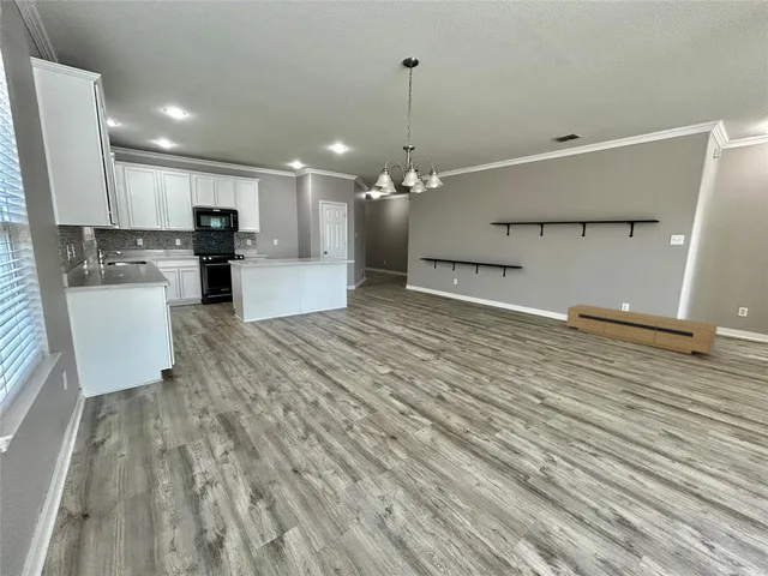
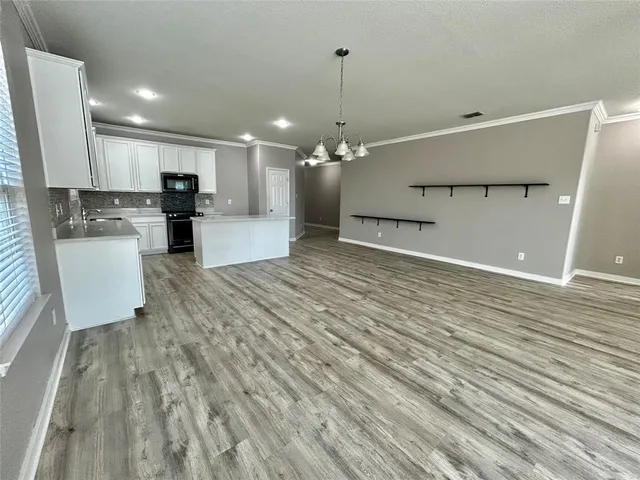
- media console [565,304,719,355]
